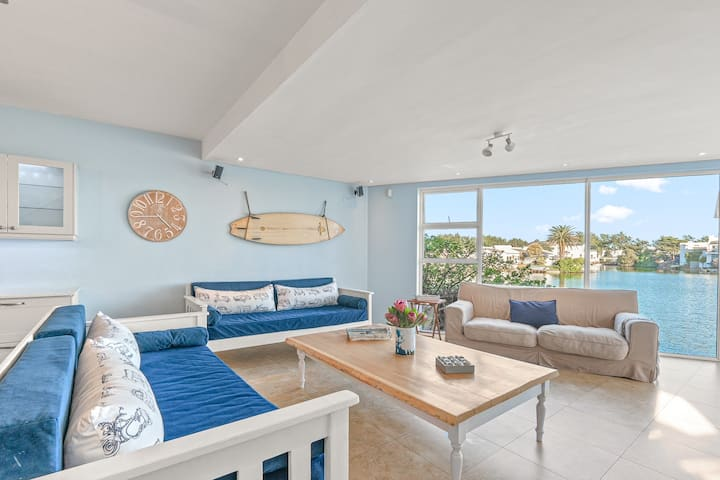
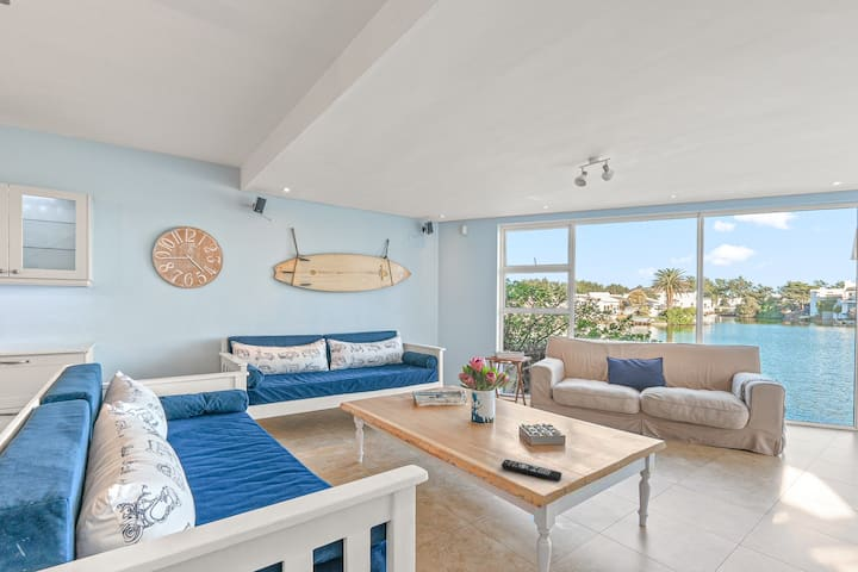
+ remote control [500,459,562,483]
